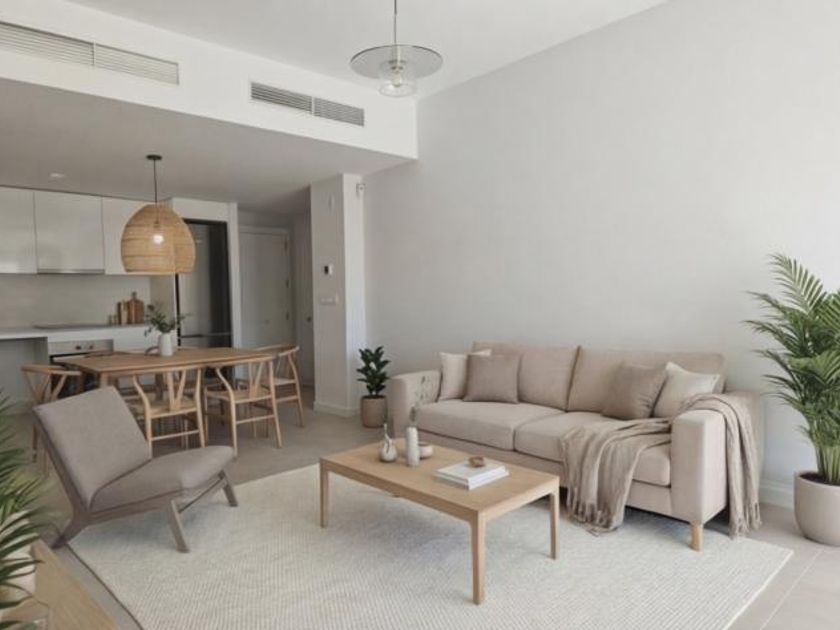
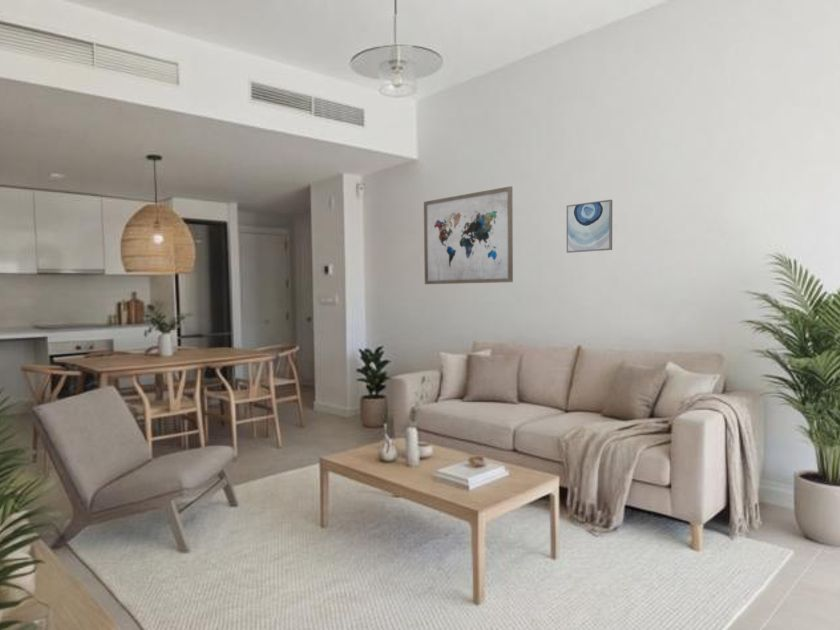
+ wall art [566,199,613,254]
+ wall art [423,185,514,285]
